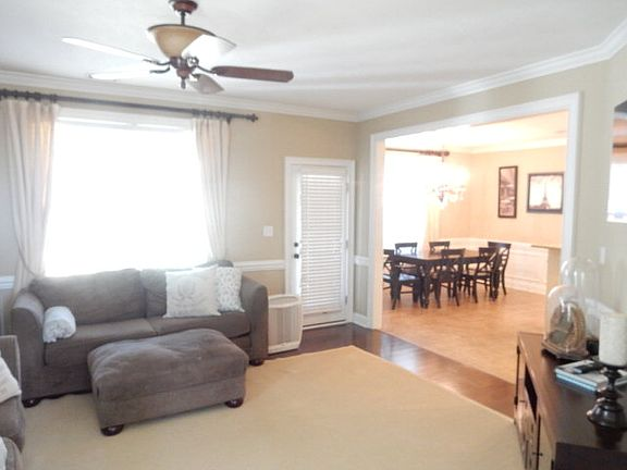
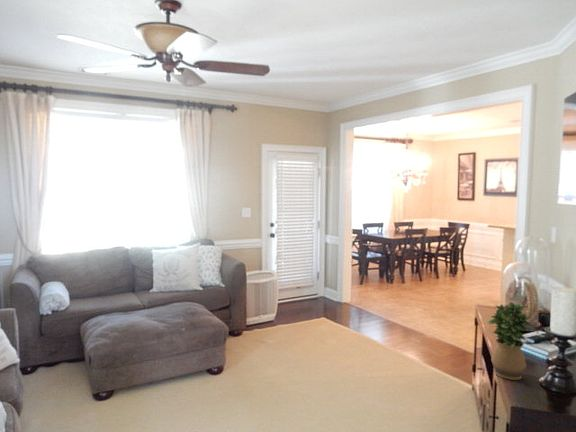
+ potted plant [488,301,533,381]
